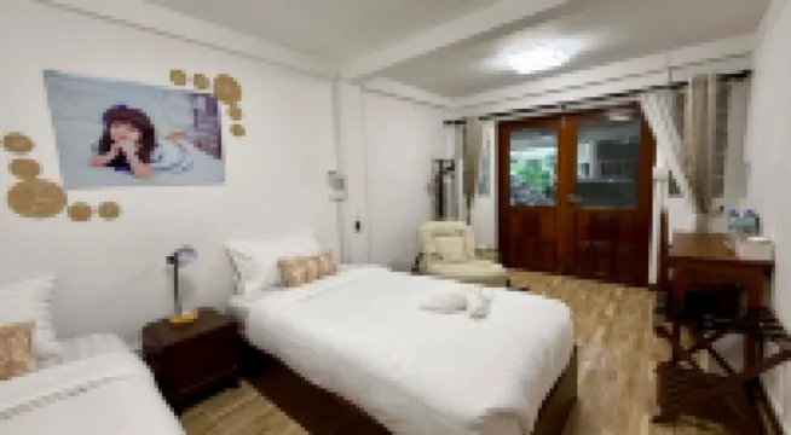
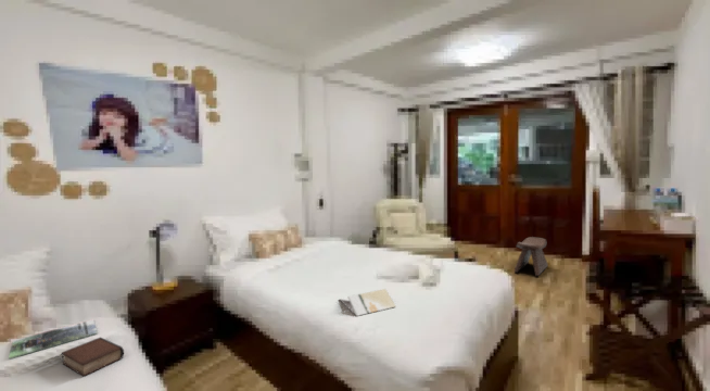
+ book [61,336,125,377]
+ magazine [8,318,99,361]
+ stool [514,236,549,277]
+ brochure [338,288,397,317]
